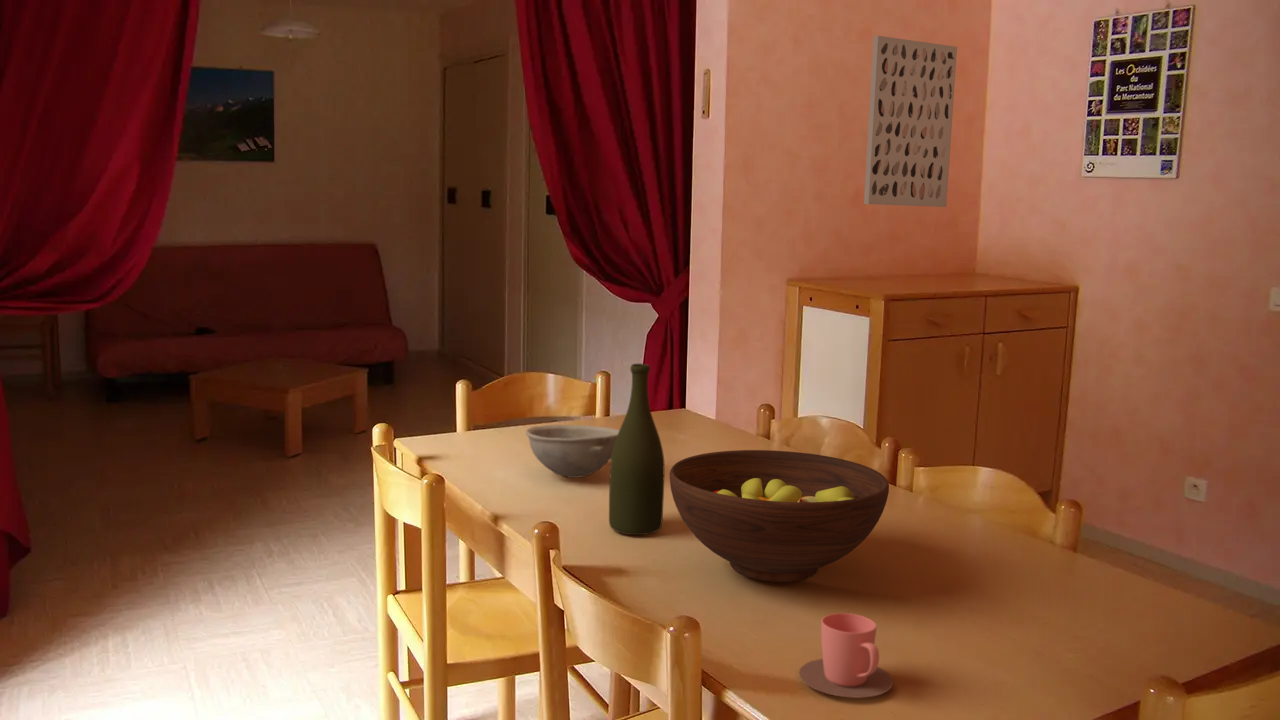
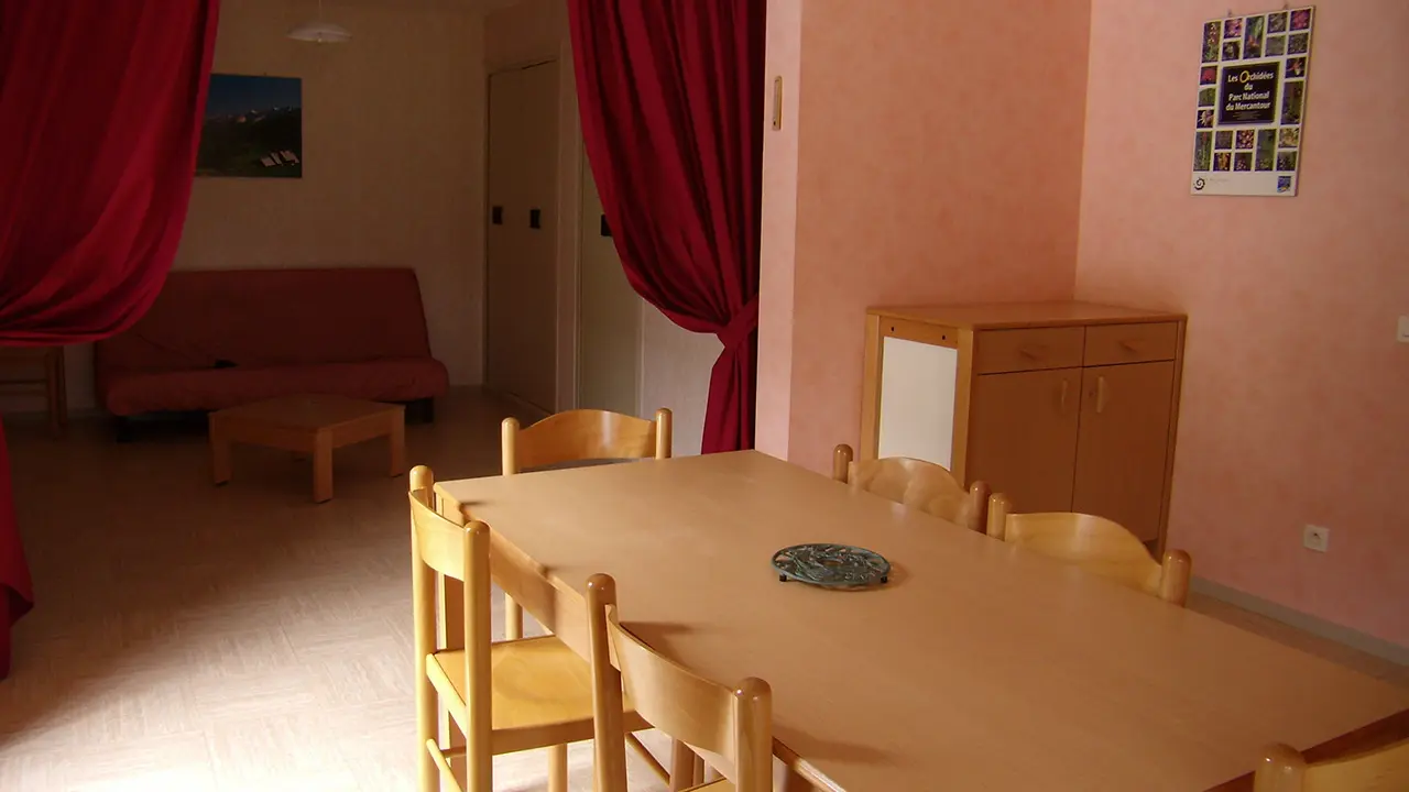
- bottle [608,363,665,536]
- cup [798,612,894,699]
- fruit bowl [669,449,890,583]
- wall art [863,35,958,208]
- bowl [525,424,620,479]
